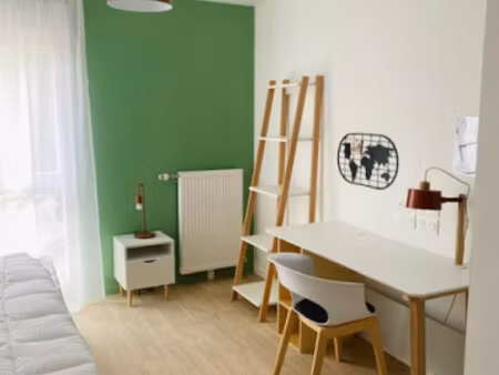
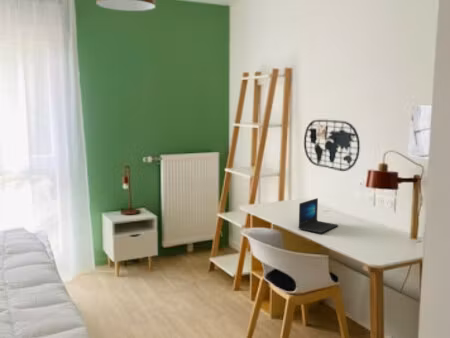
+ laptop [297,197,339,234]
